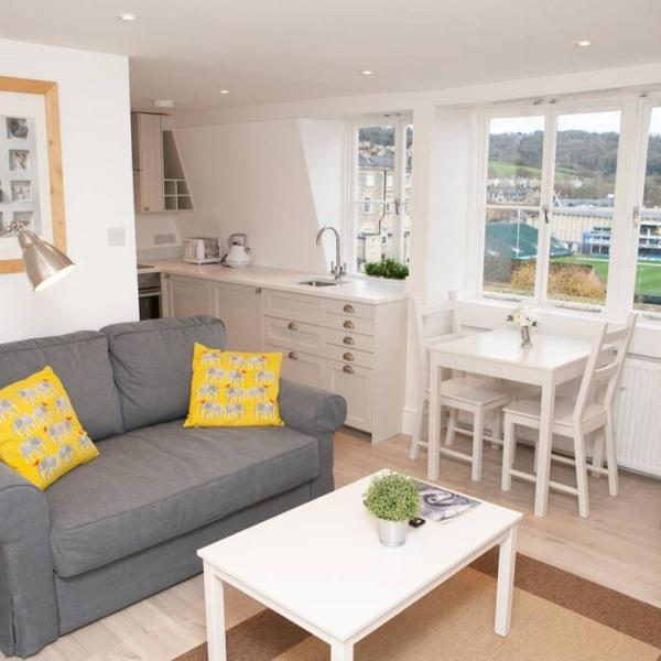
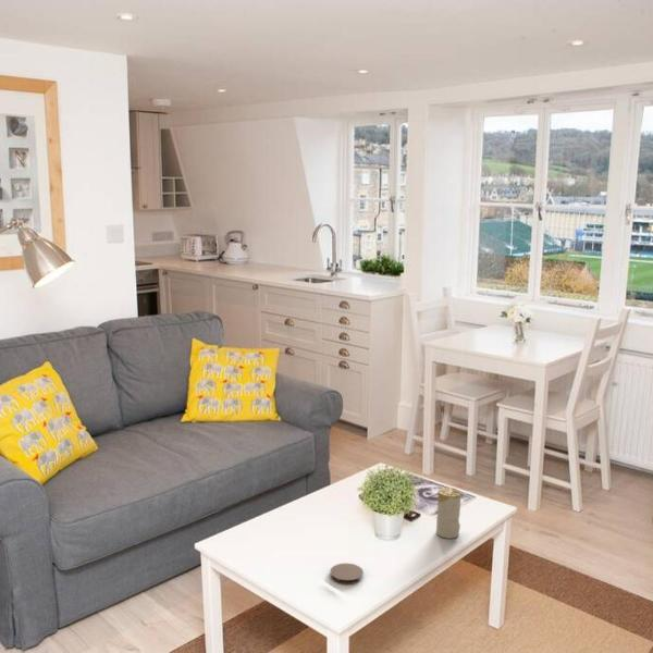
+ coaster [329,563,365,586]
+ candle [435,486,463,540]
